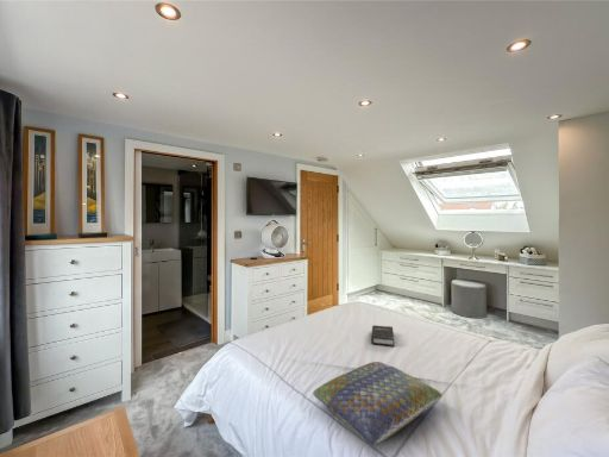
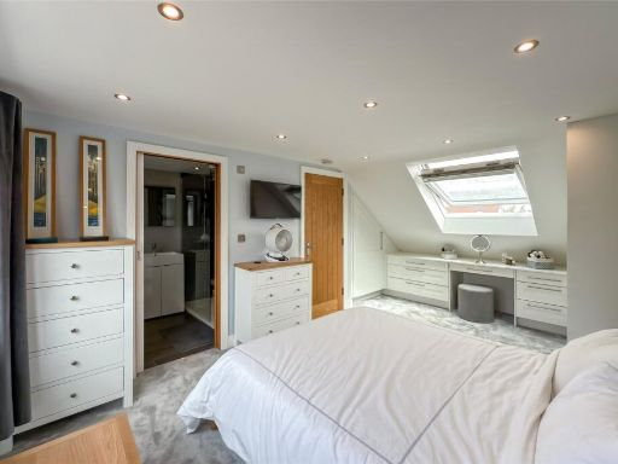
- cushion [312,361,444,446]
- hardback book [370,324,395,348]
